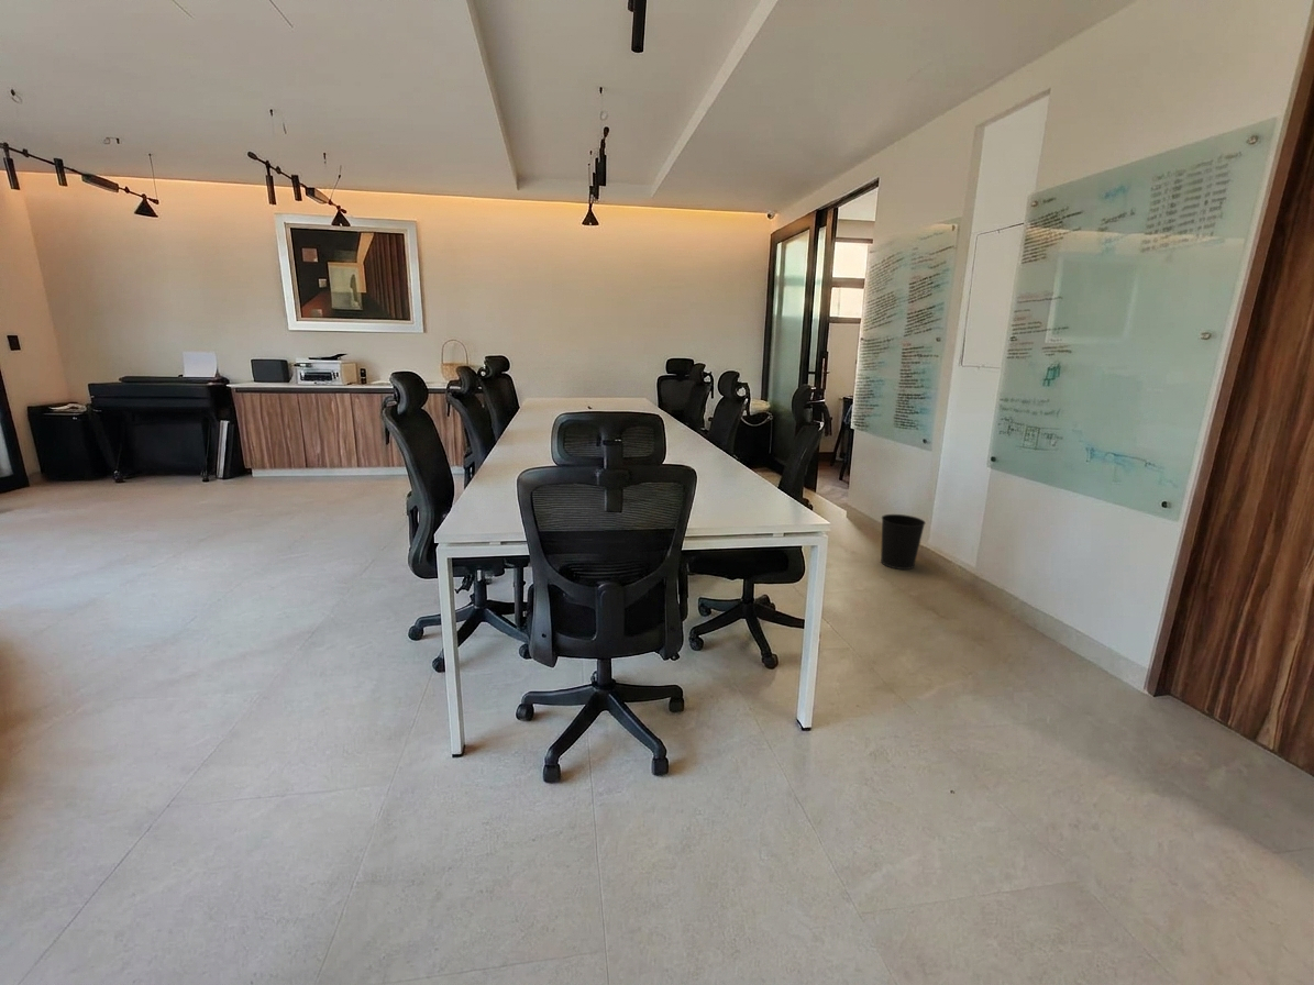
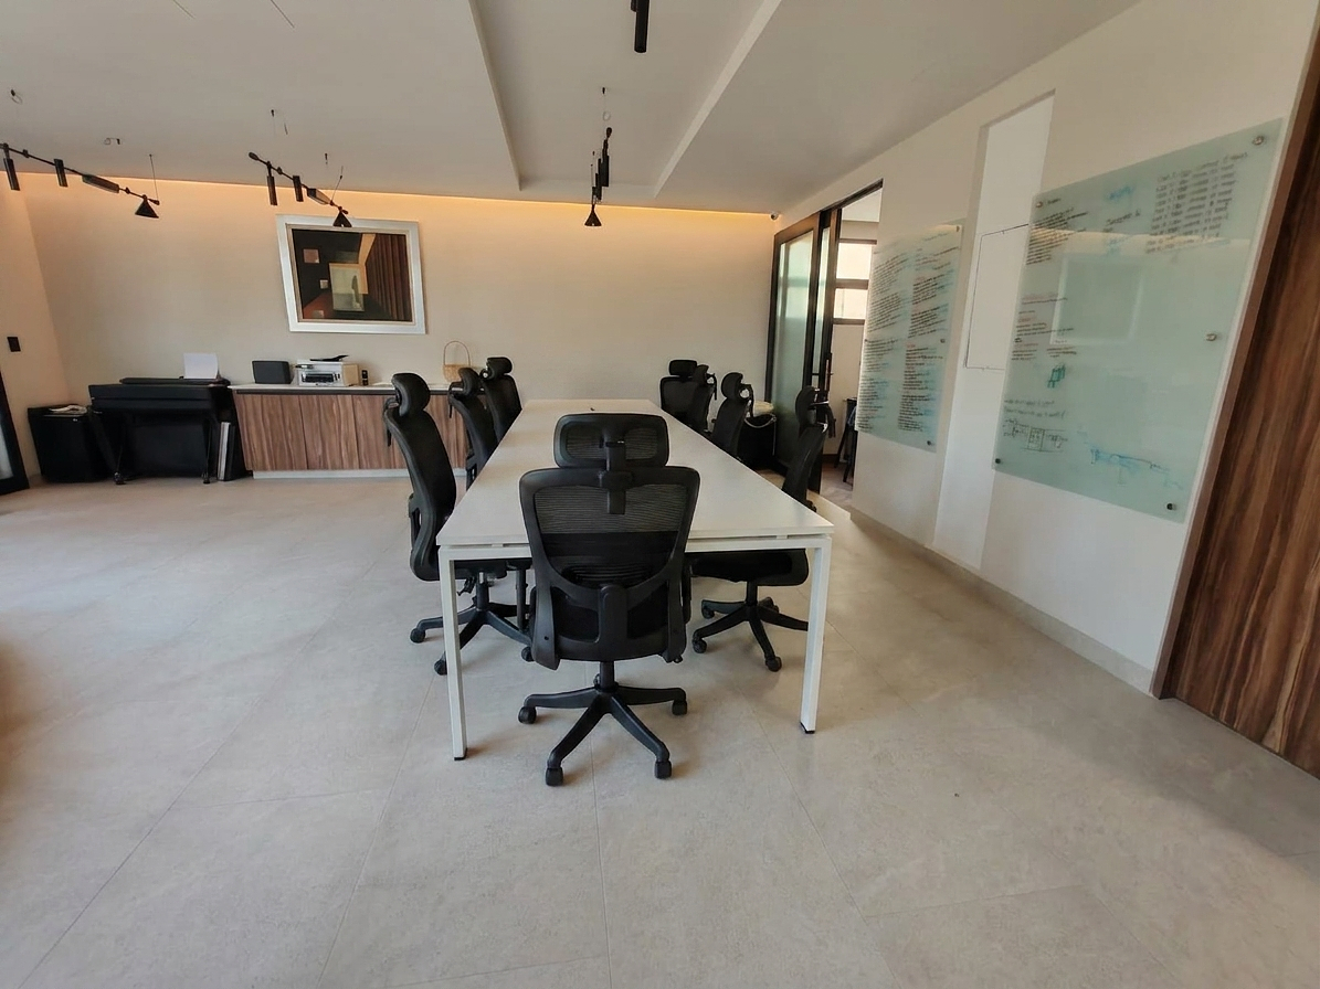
- wastebasket [880,513,927,571]
